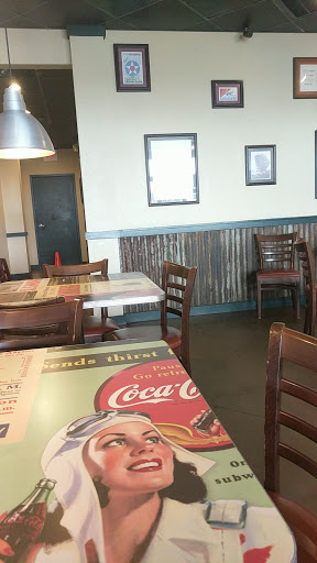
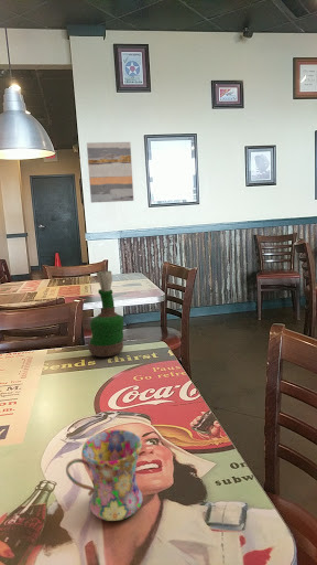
+ mug [65,429,144,522]
+ wall art [86,141,134,203]
+ grog bottle [87,270,124,358]
